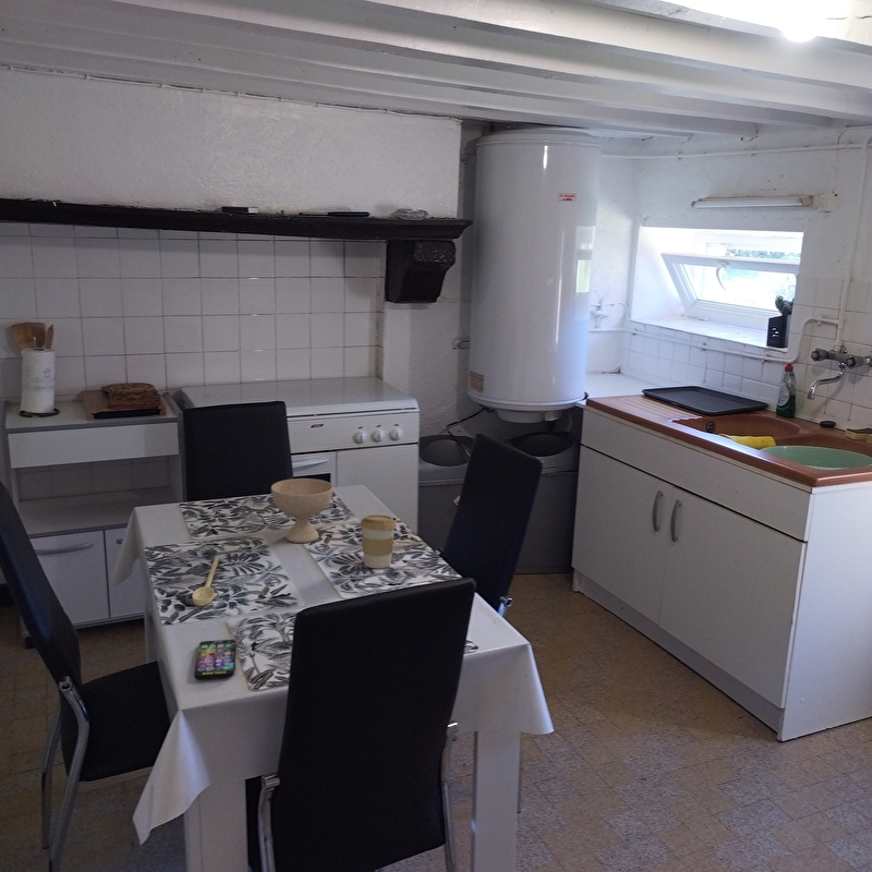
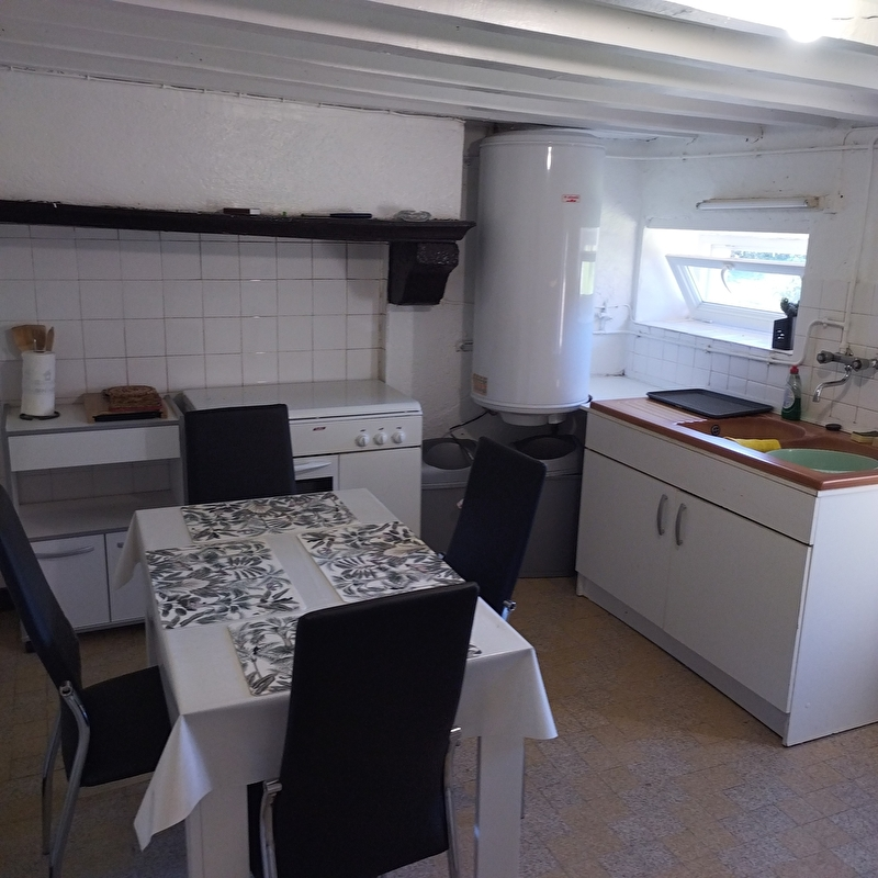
- spoon [191,555,220,607]
- smartphone [193,639,238,680]
- coffee cup [360,513,398,569]
- bowl [270,477,335,544]
